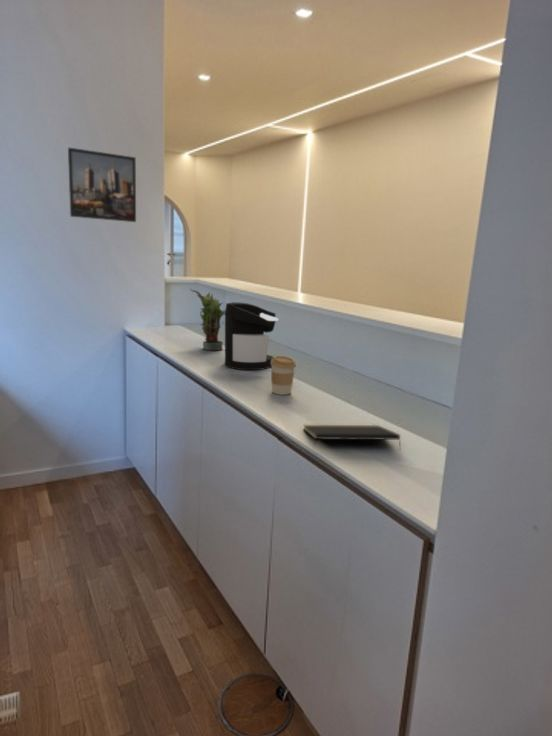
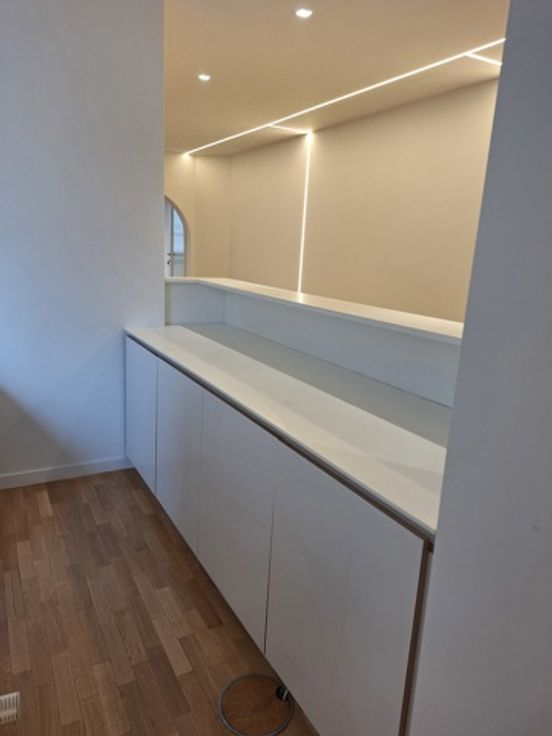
- coffee maker [224,301,280,371]
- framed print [67,147,137,223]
- potted plant [189,288,225,351]
- coffee cup [270,355,297,396]
- notepad [302,424,402,452]
